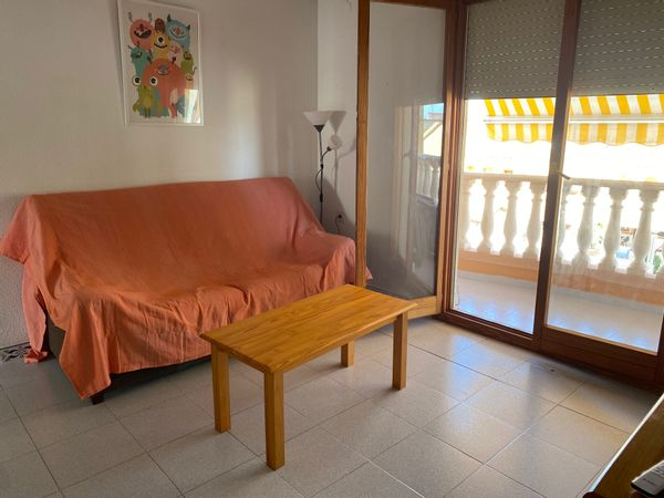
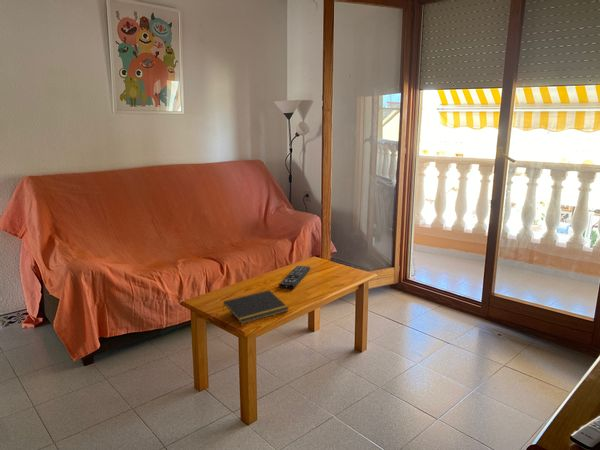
+ notepad [222,289,290,325]
+ remote control [278,265,311,290]
